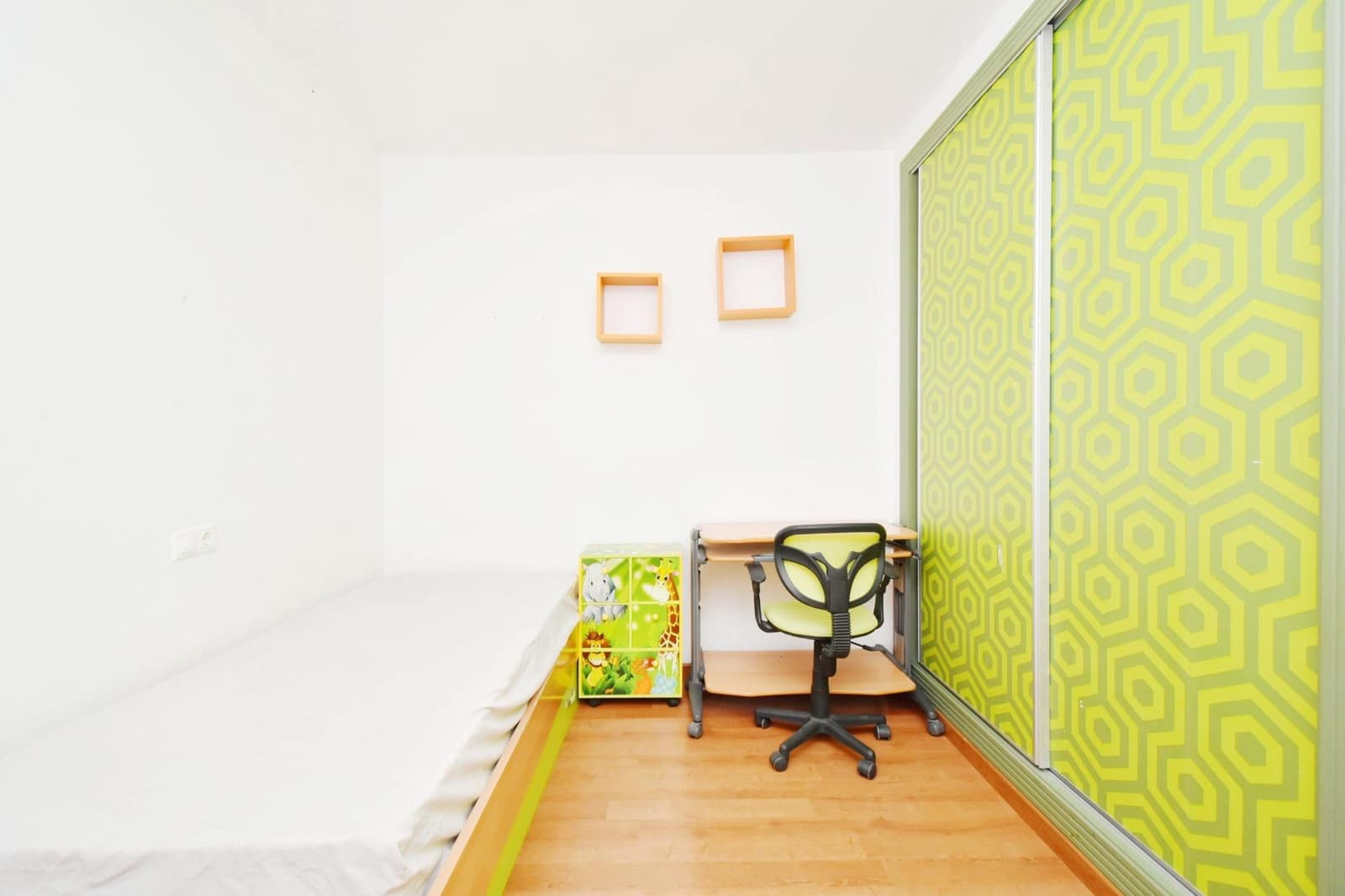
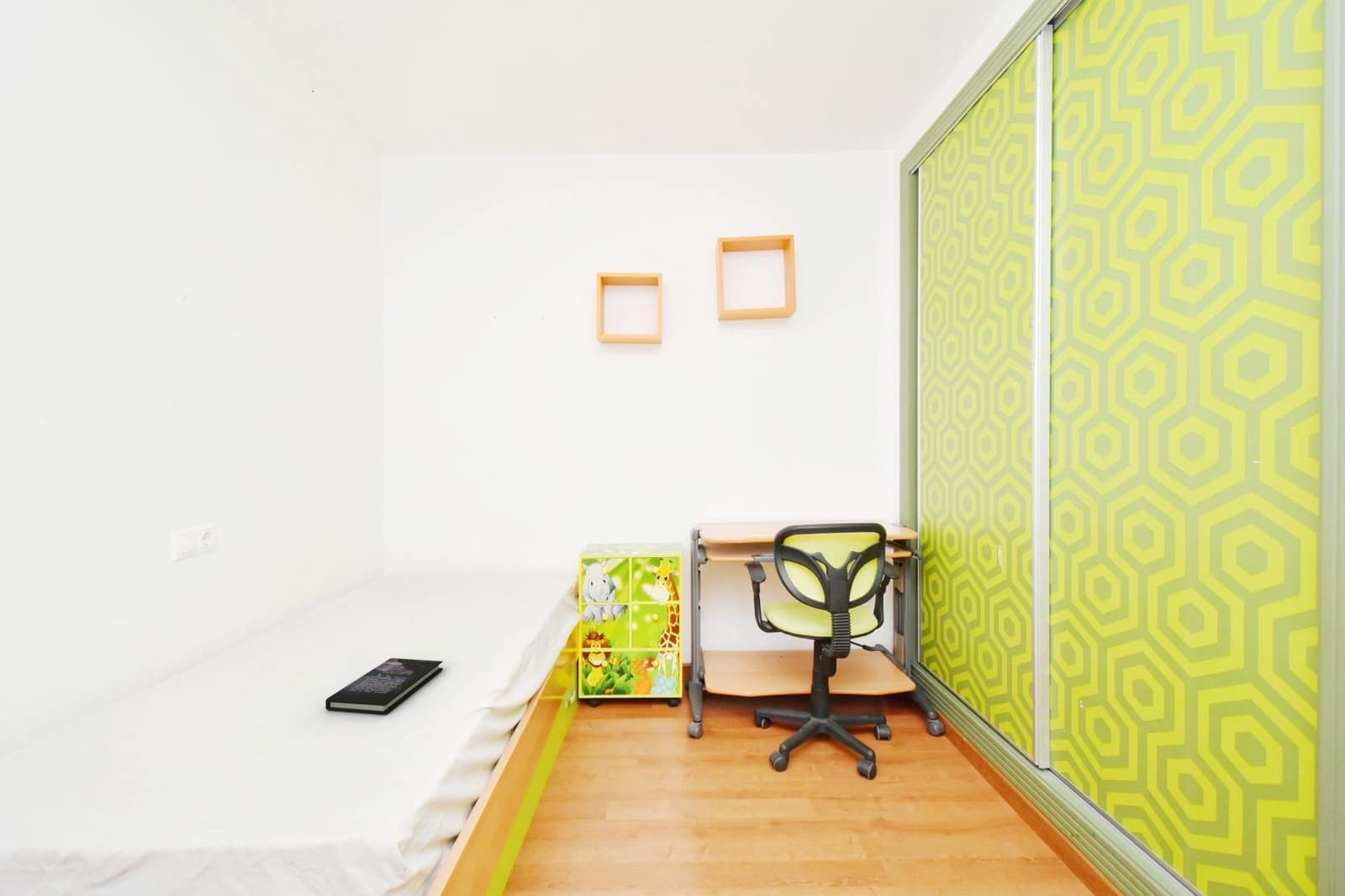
+ book [324,657,444,715]
